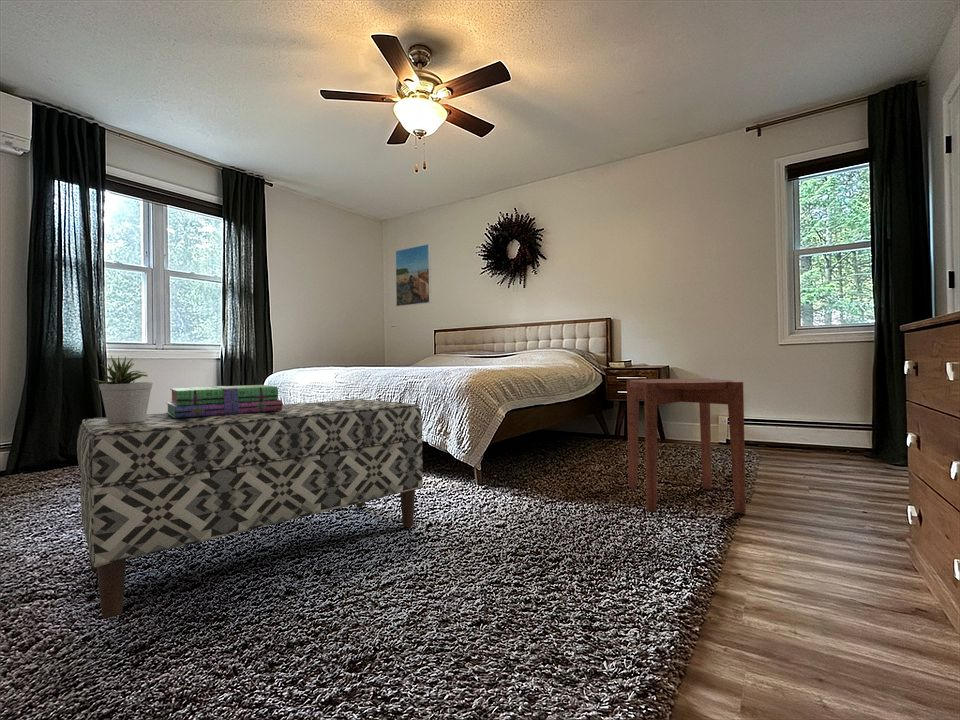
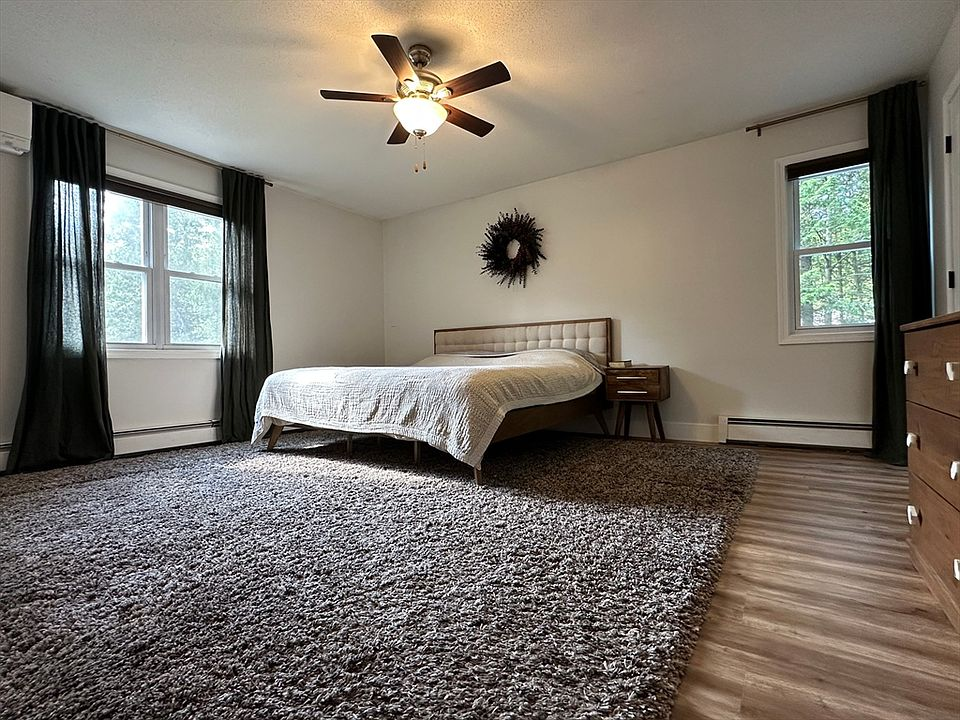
- side table [626,378,747,515]
- bench [76,398,424,619]
- potted plant [92,354,153,424]
- stack of books [165,384,283,418]
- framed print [395,243,432,307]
